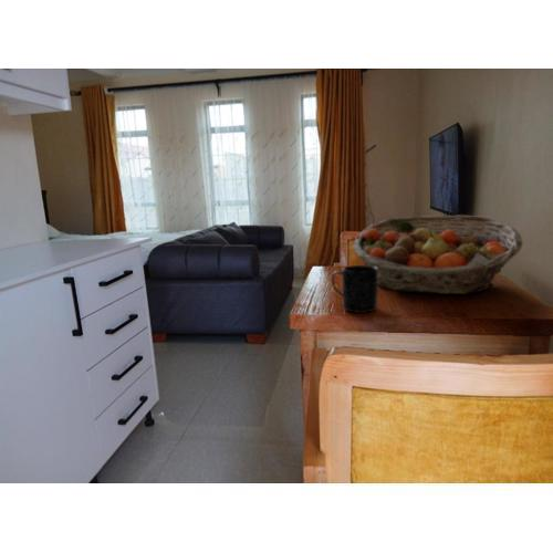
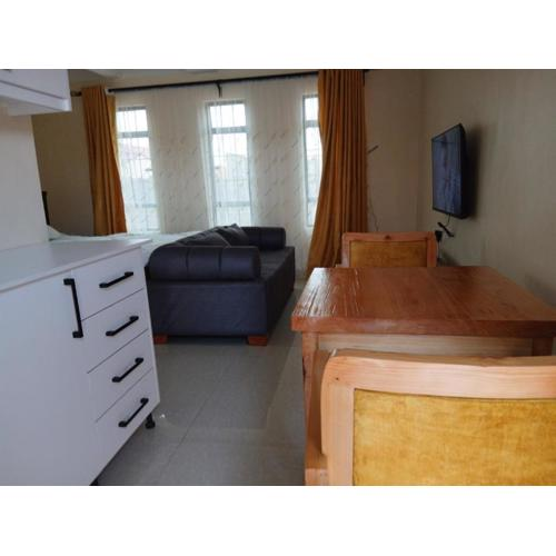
- mug [331,264,378,314]
- fruit basket [352,215,523,295]
